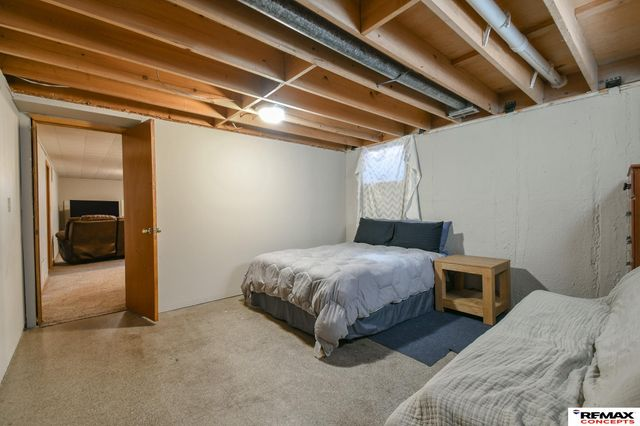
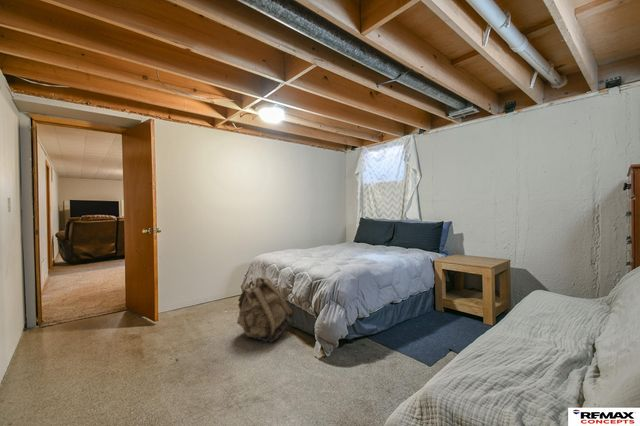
+ backpack [236,276,294,344]
